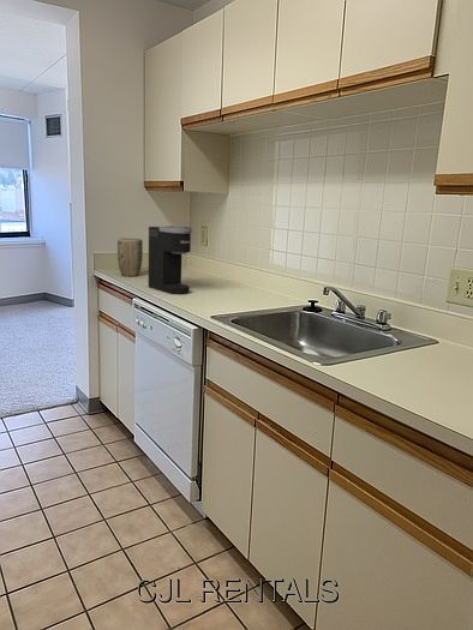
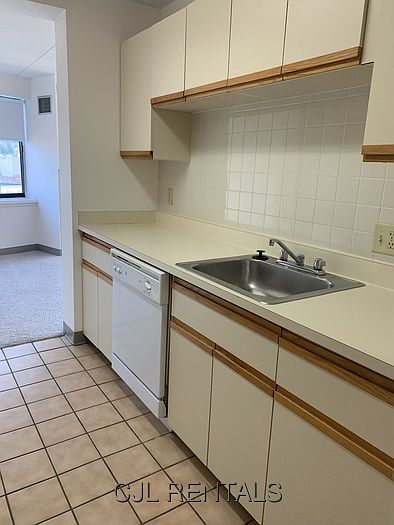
- coffee maker [148,226,193,295]
- plant pot [116,236,144,277]
